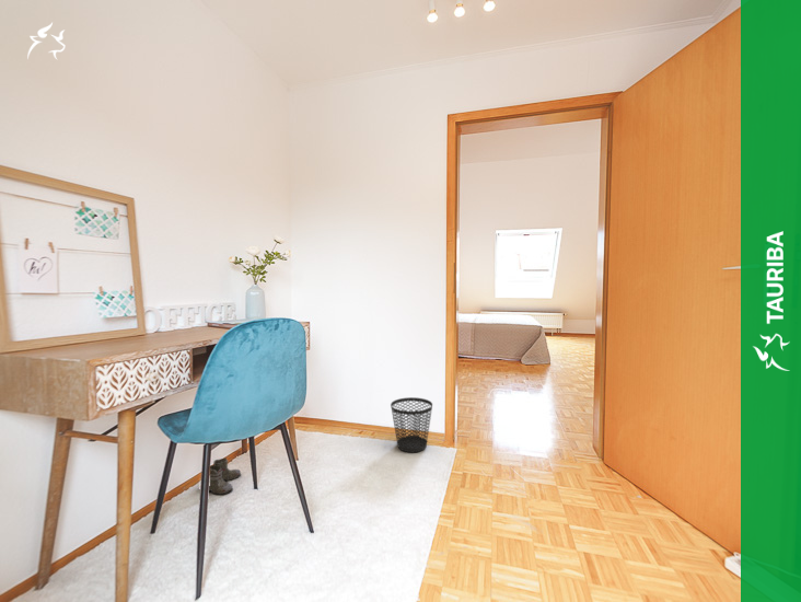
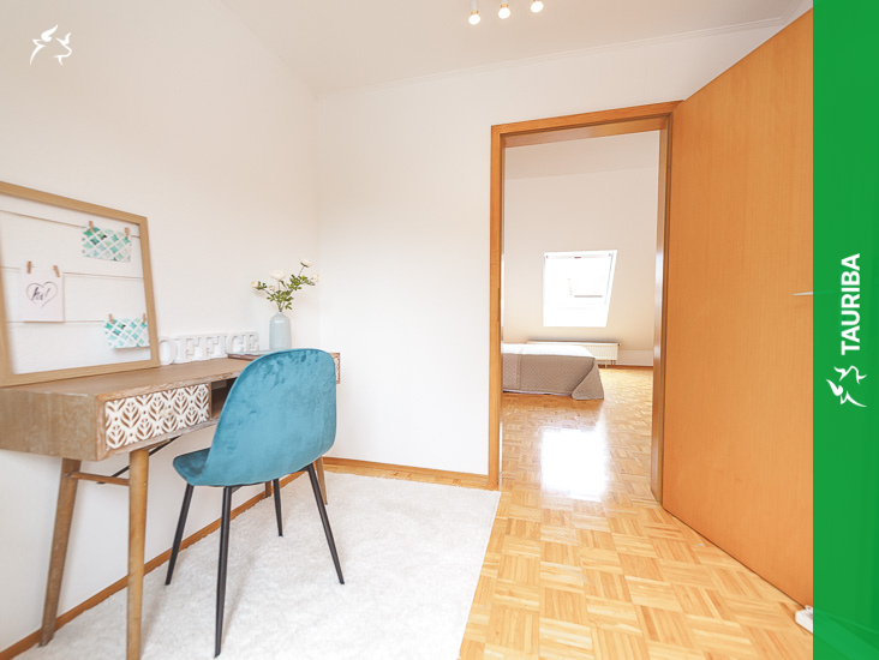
- wastebasket [390,396,433,453]
- boots [208,456,242,496]
